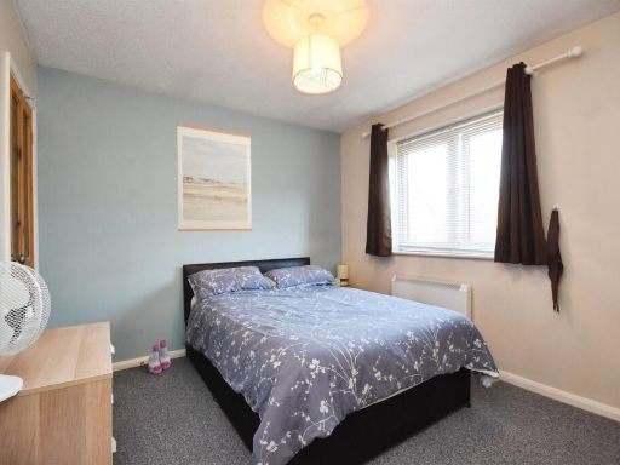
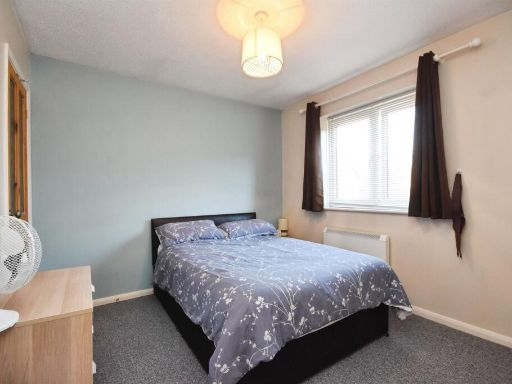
- wall art [176,122,253,232]
- boots [147,339,172,375]
